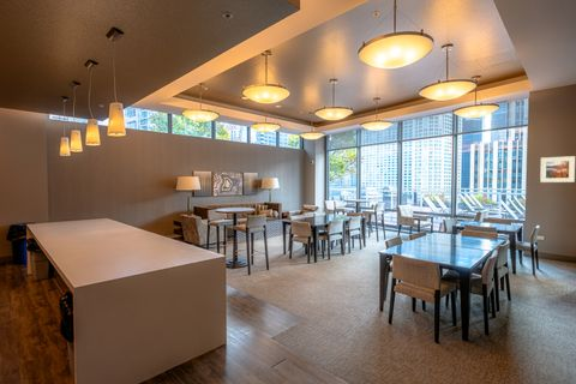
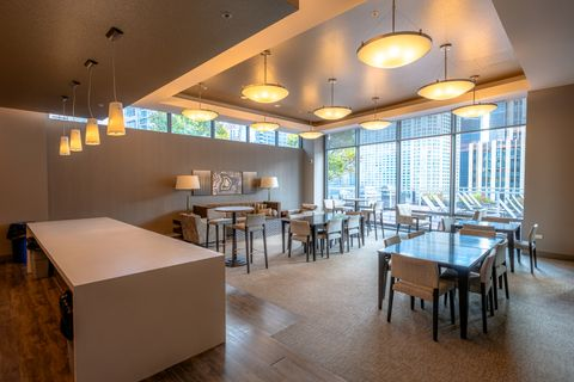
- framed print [539,155,576,184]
